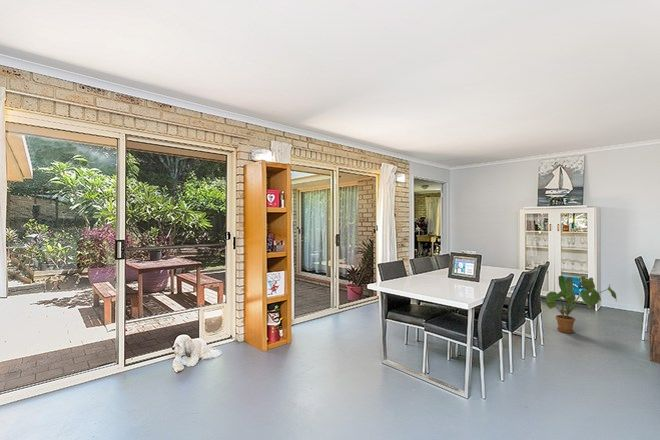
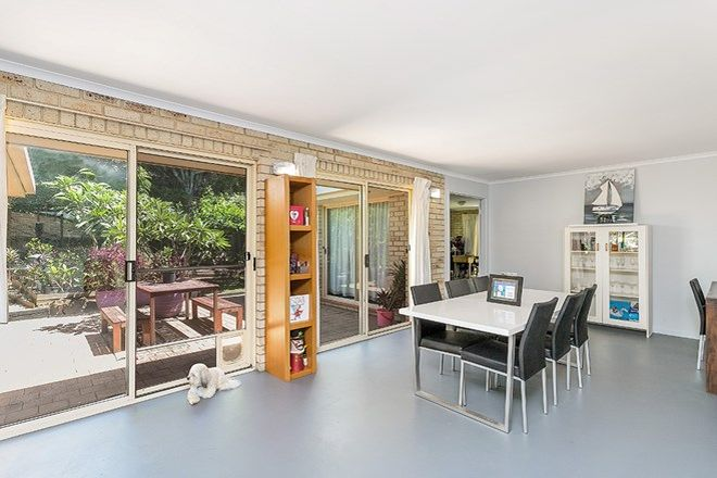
- house plant [540,275,618,334]
